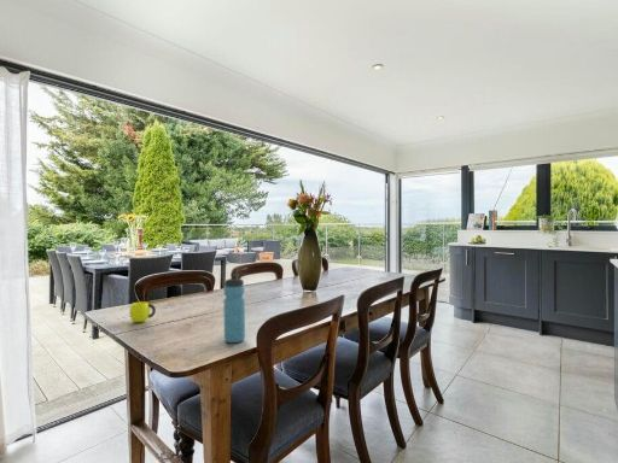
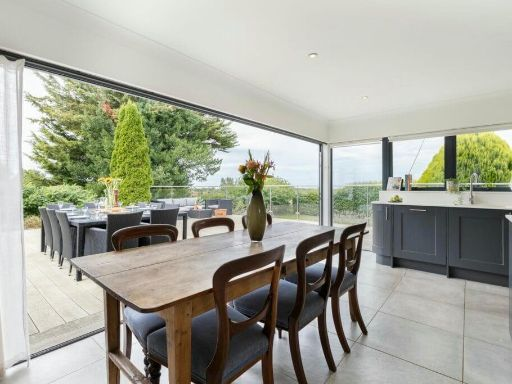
- cup [128,300,157,323]
- water bottle [223,274,246,344]
